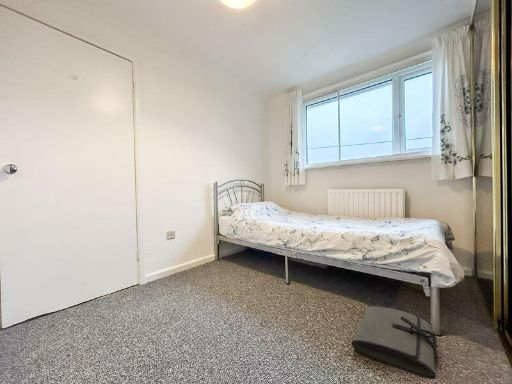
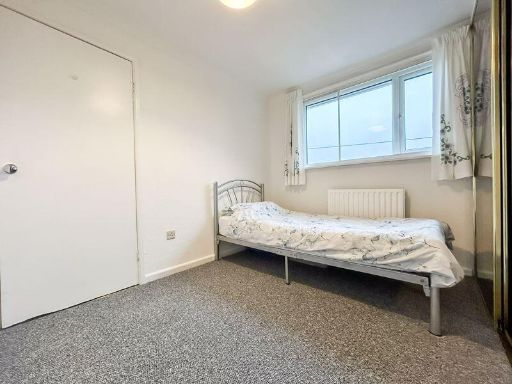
- tool roll [351,304,437,380]
